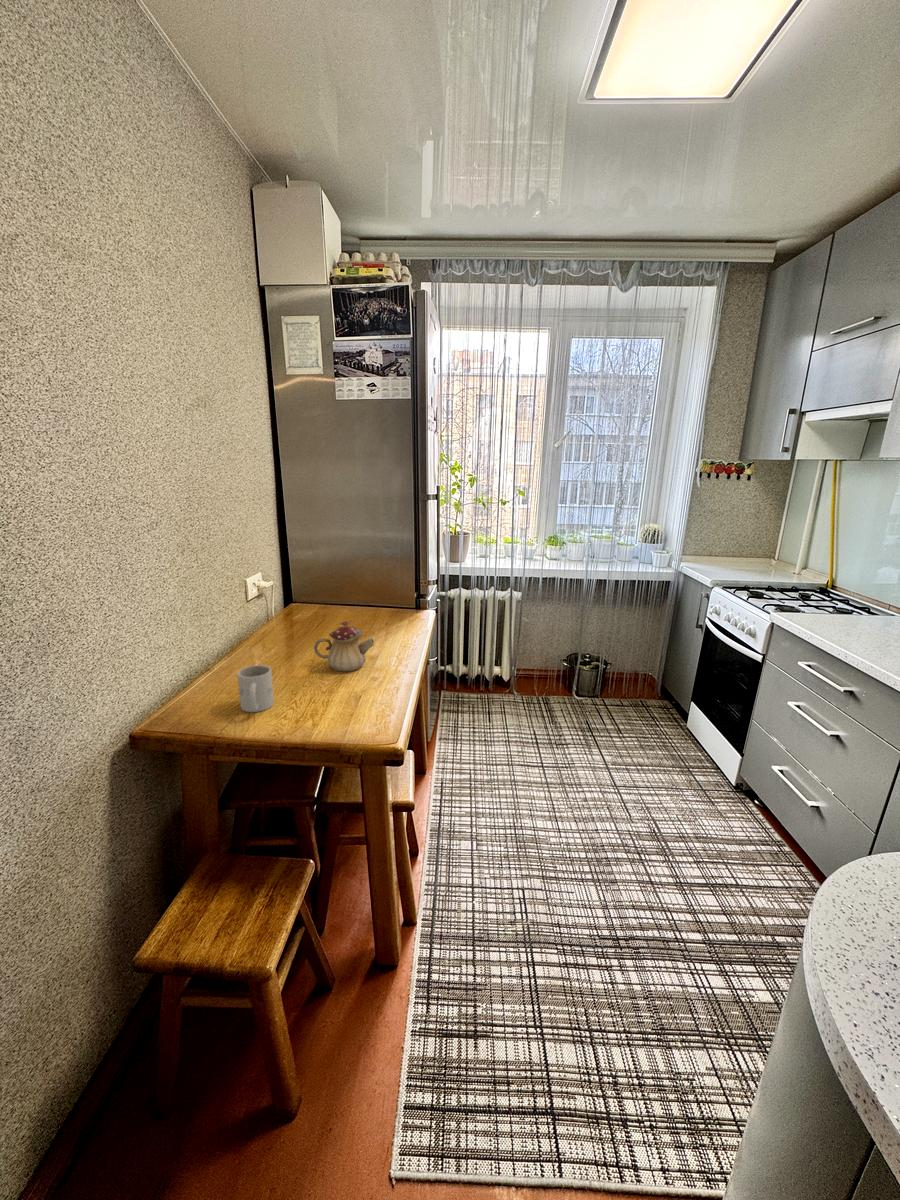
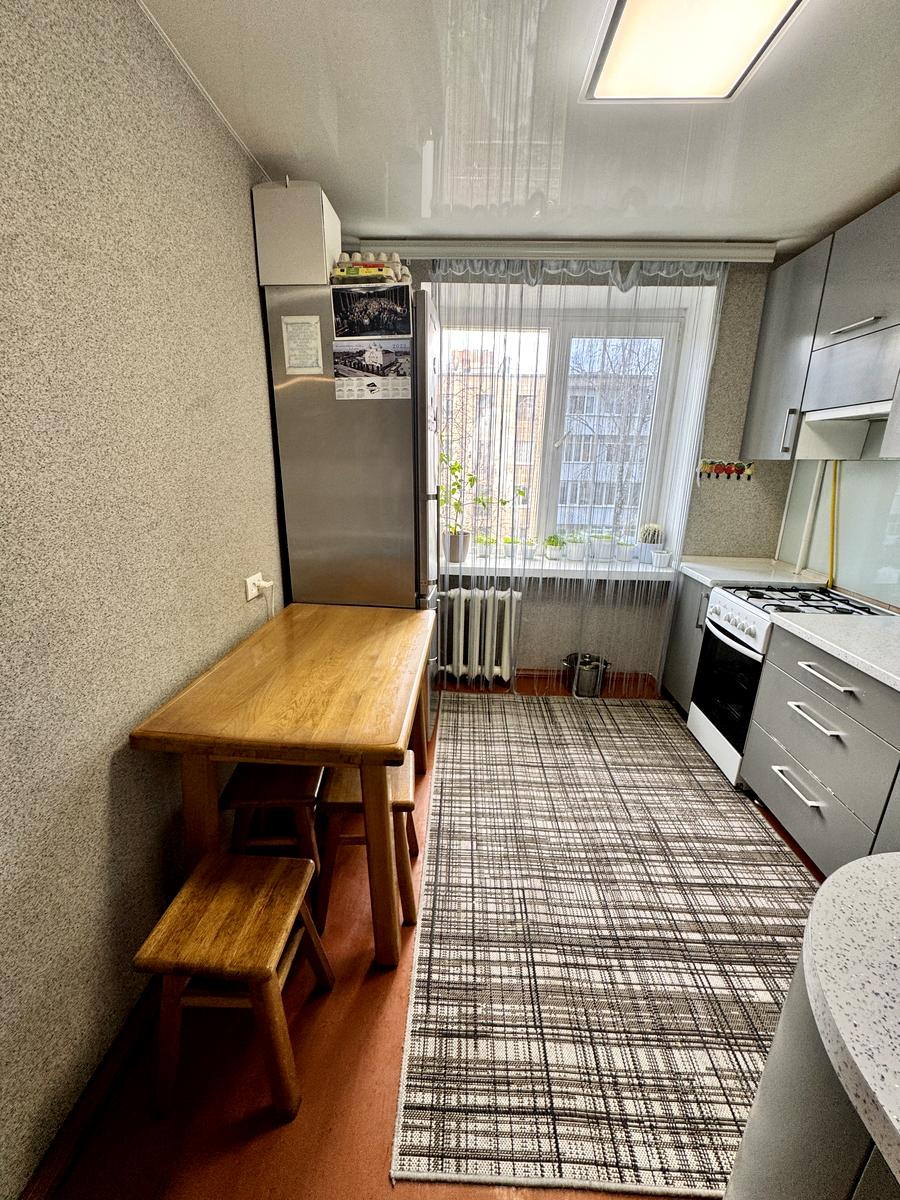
- teapot [313,620,375,672]
- mug [236,664,275,713]
